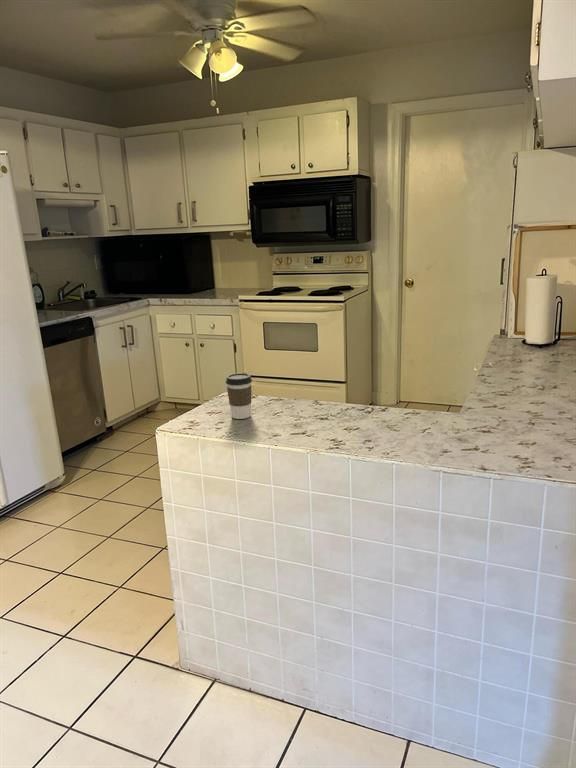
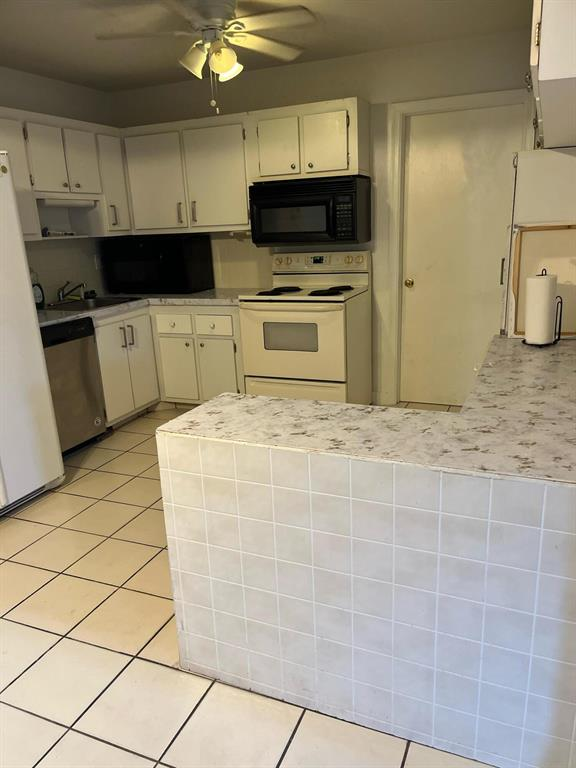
- coffee cup [225,372,253,420]
